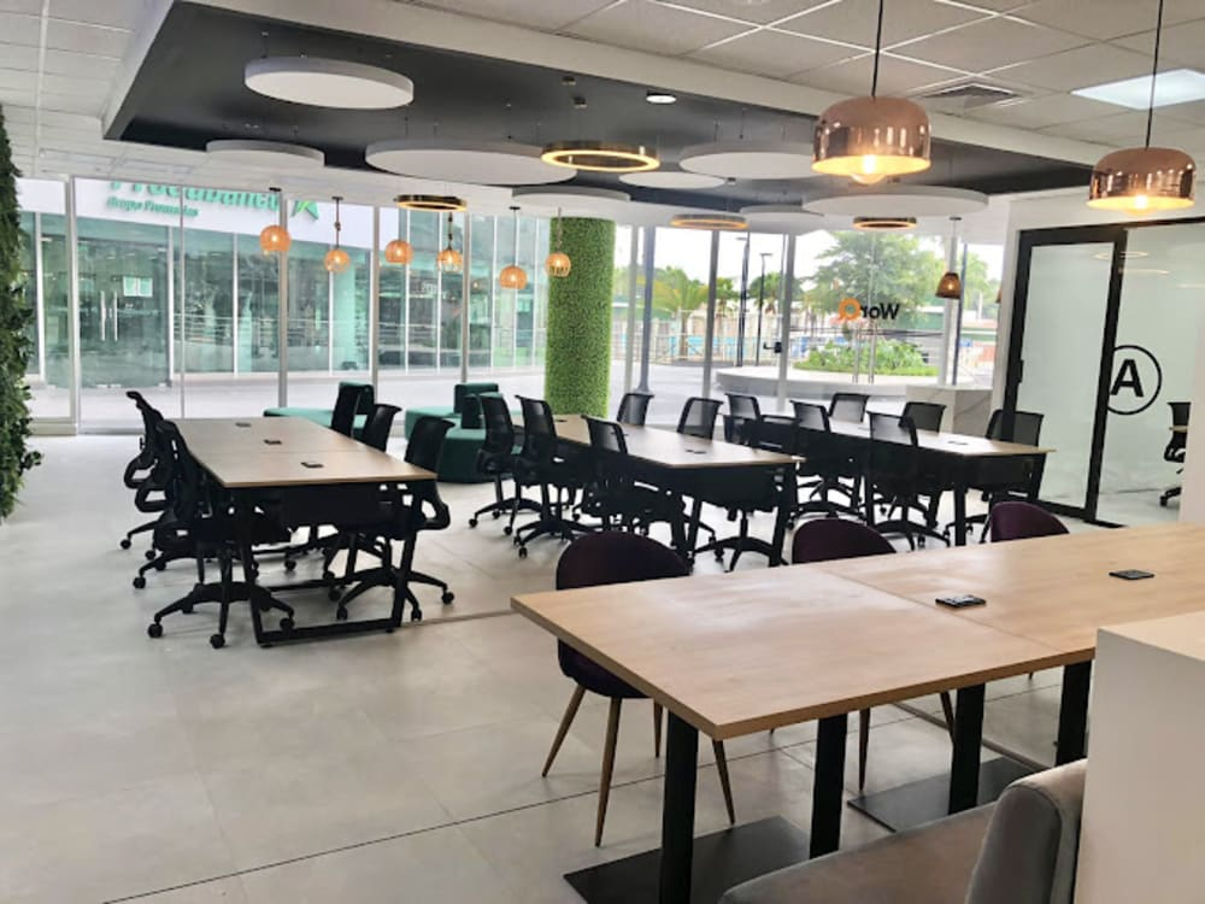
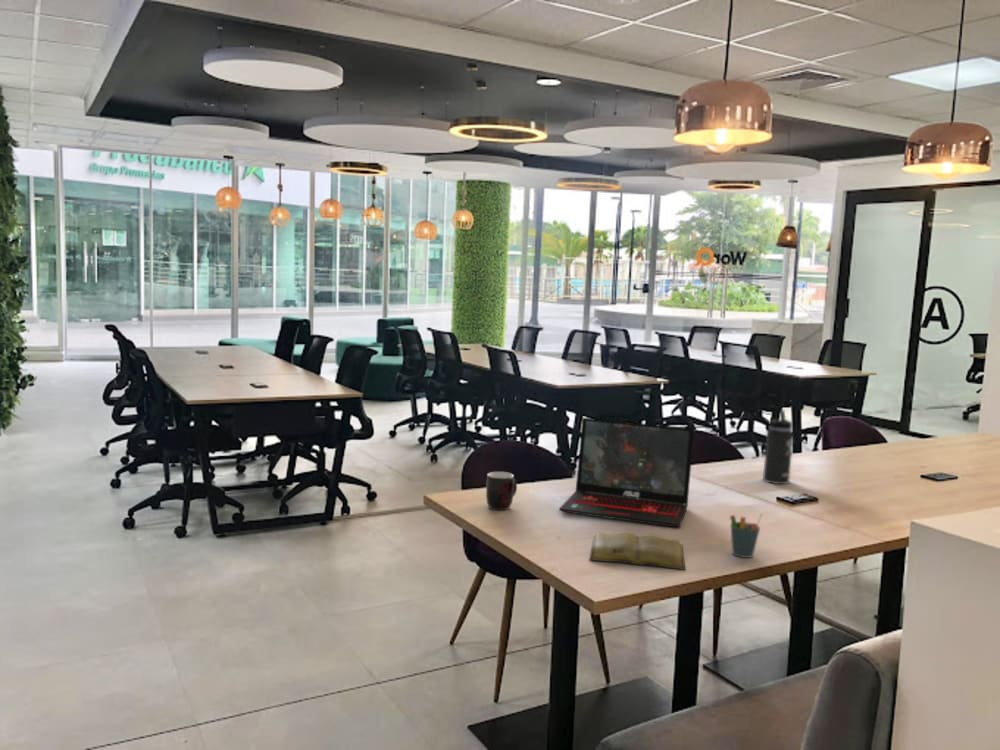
+ book [589,531,686,571]
+ pen holder [729,511,764,559]
+ thermos bottle [762,408,794,485]
+ laptop [558,417,695,528]
+ mug [485,471,518,511]
